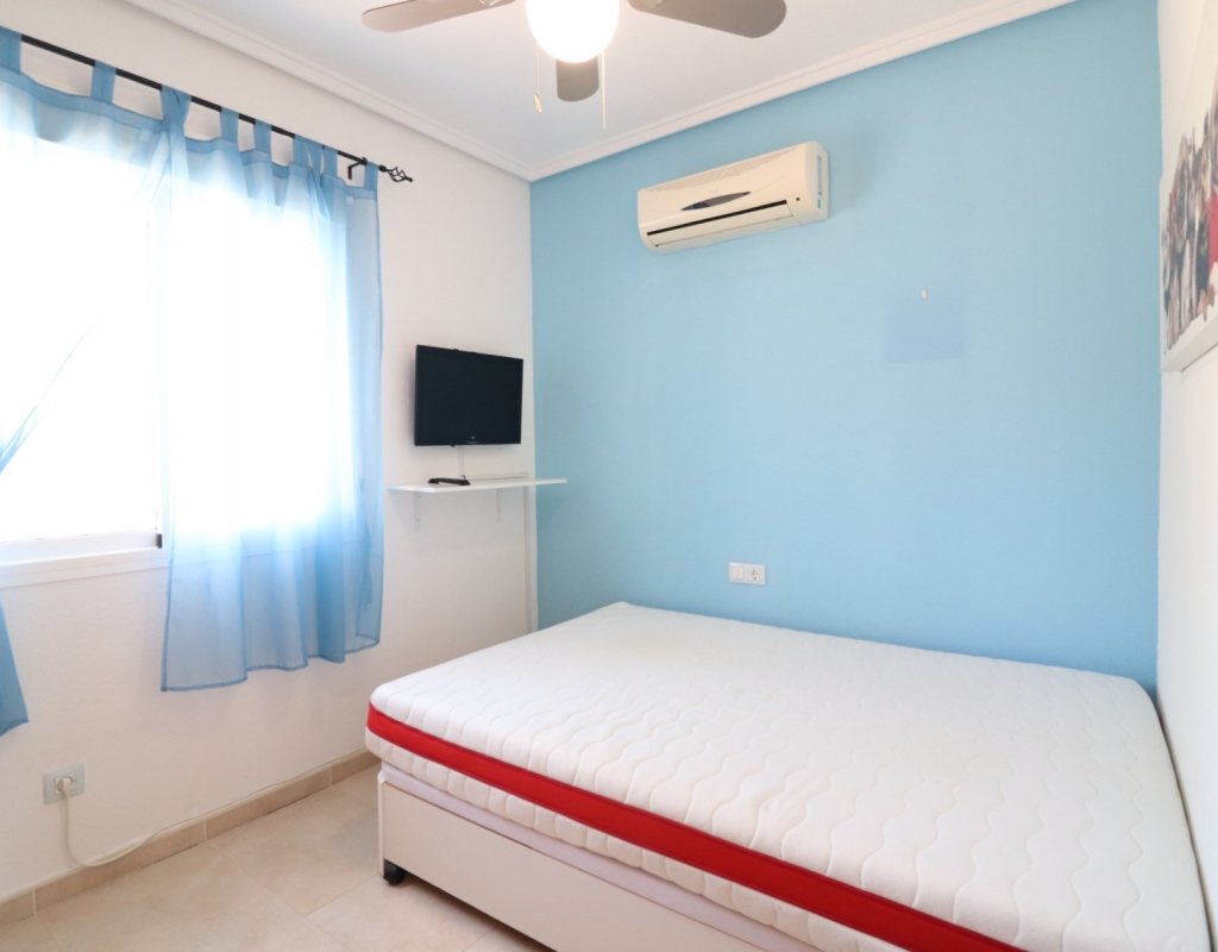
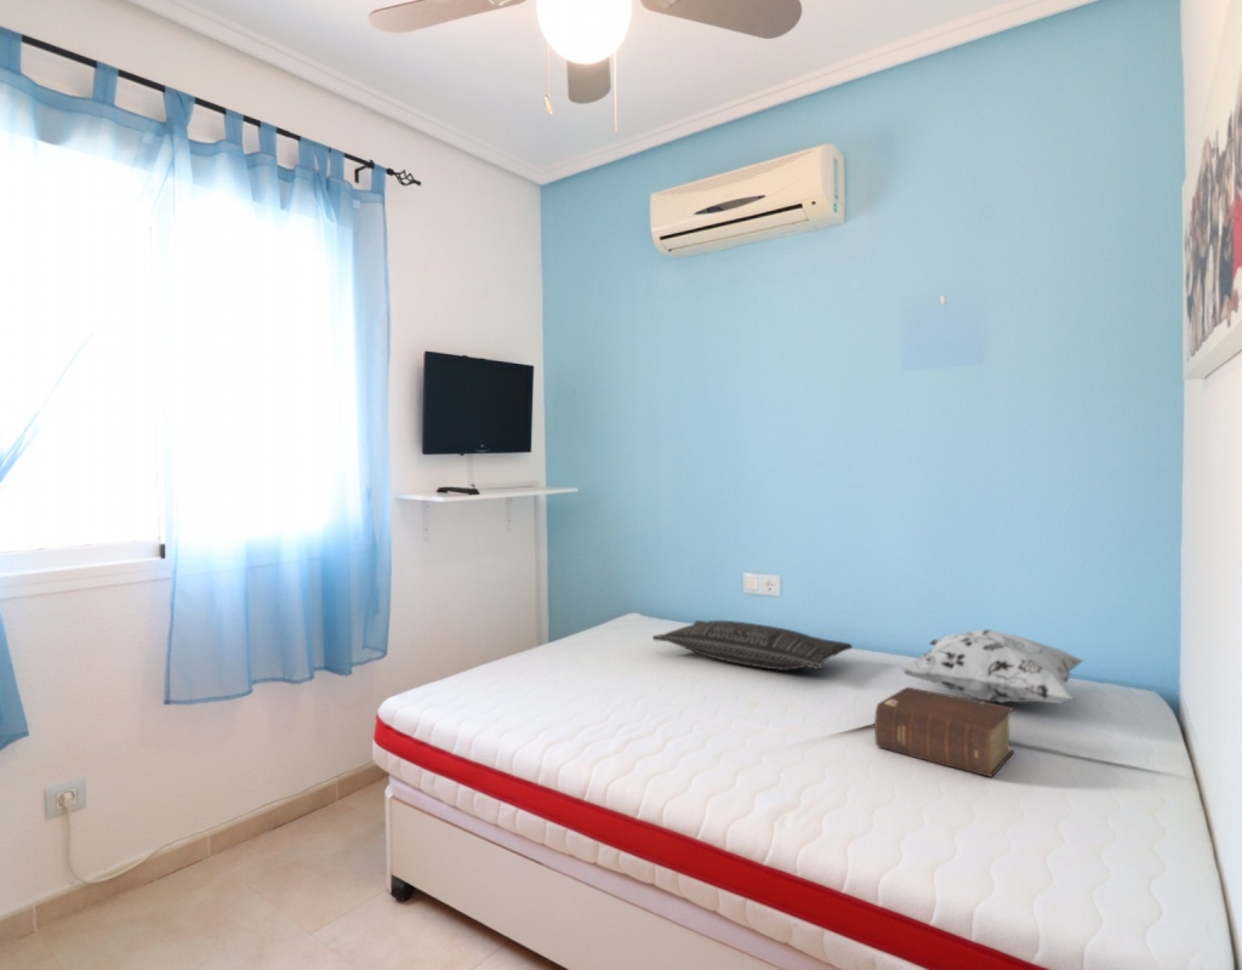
+ decorative pillow [896,627,1086,706]
+ bible [873,686,1015,778]
+ pillow [651,620,854,672]
